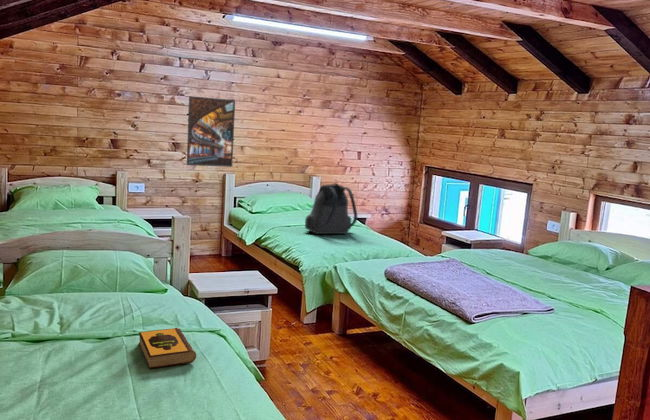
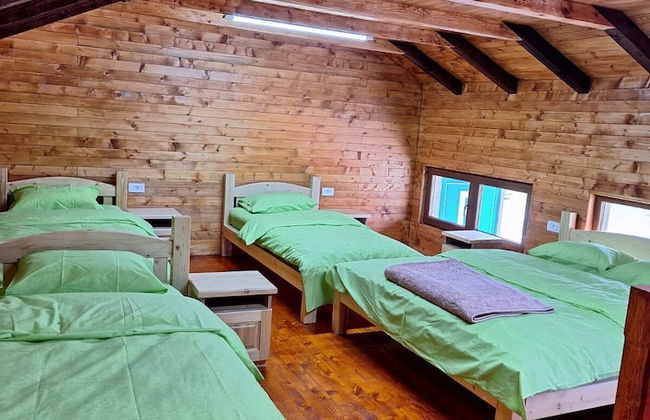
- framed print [186,95,236,168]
- backpack [304,182,358,235]
- hardback book [138,327,197,370]
